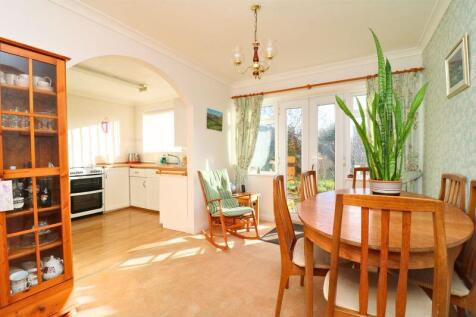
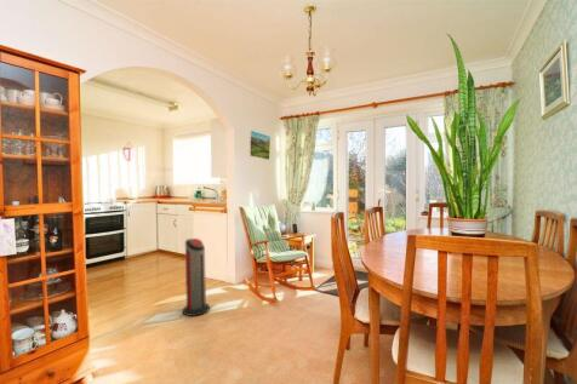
+ air purifier [182,237,211,317]
